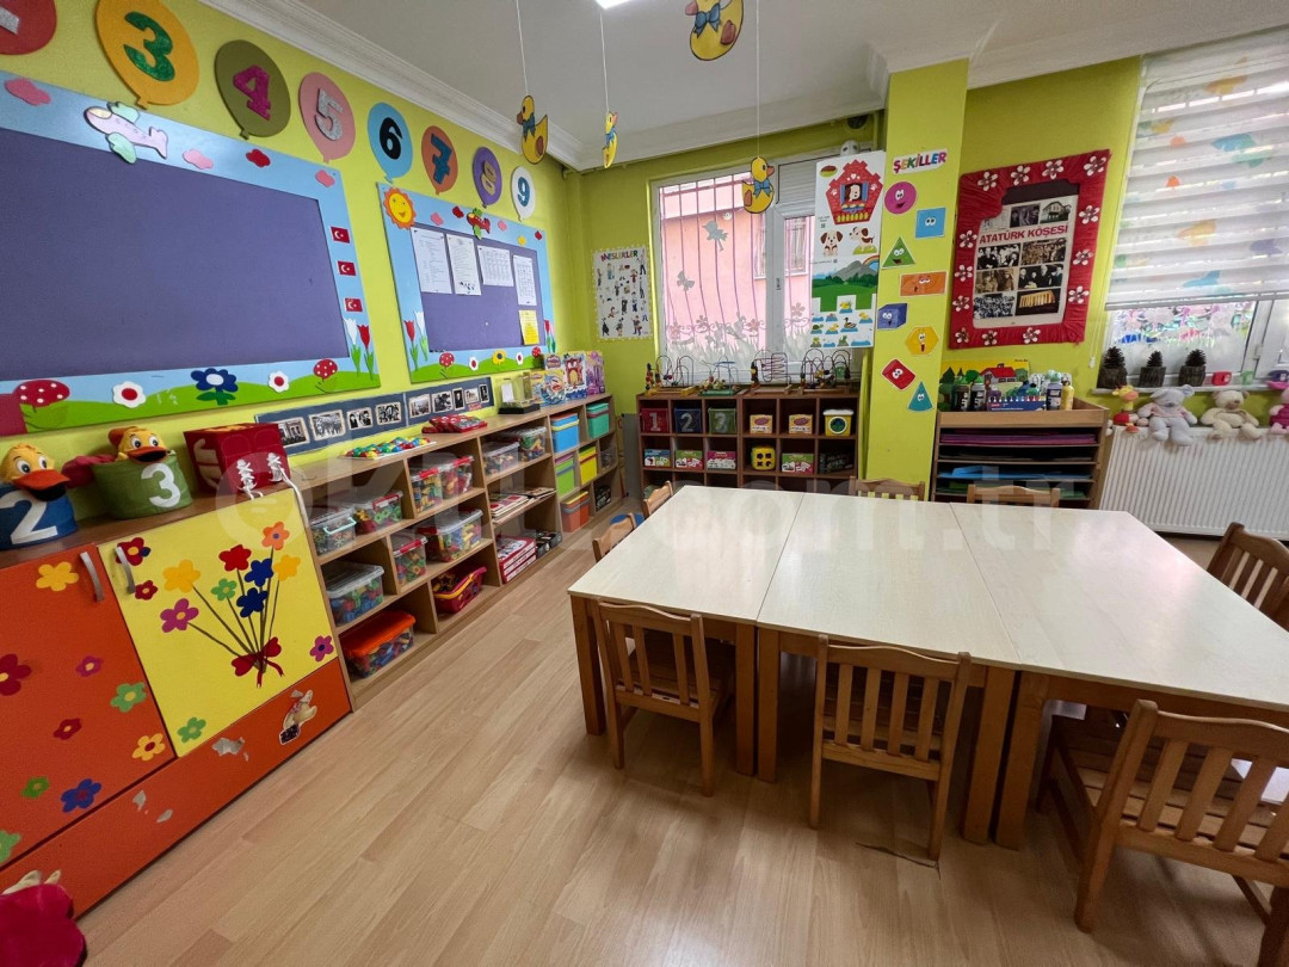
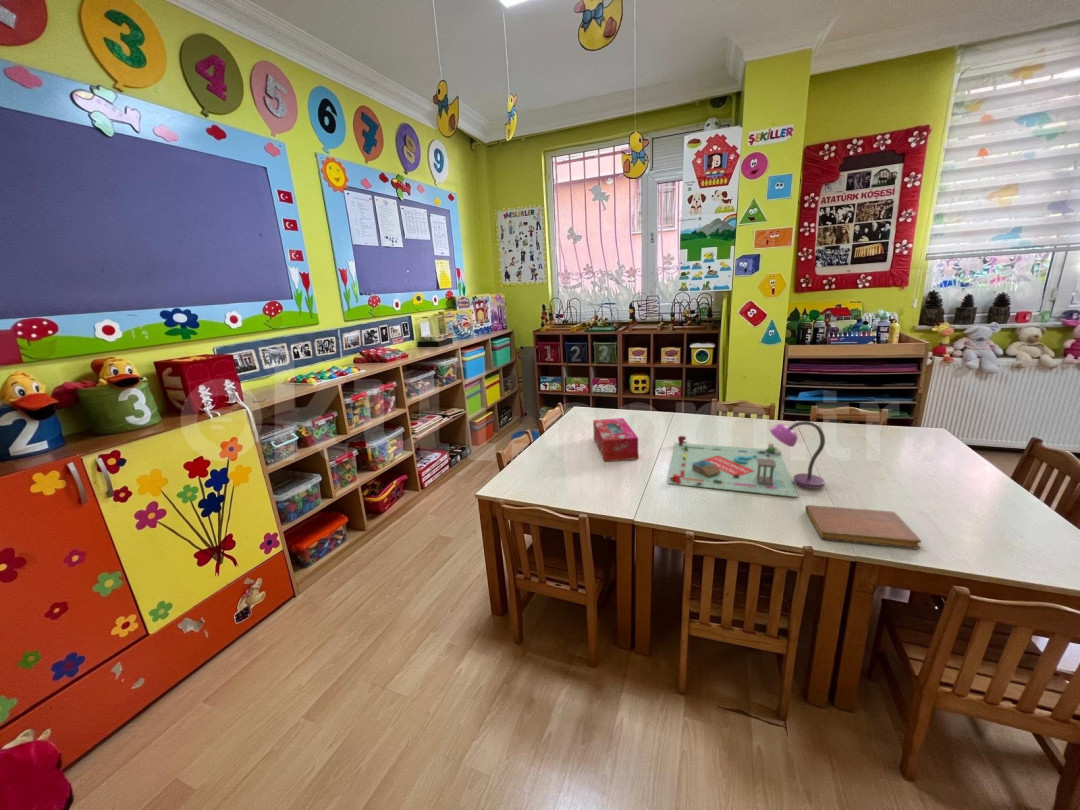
+ tissue box [592,417,639,462]
+ notebook [805,504,922,550]
+ gameboard [666,420,826,498]
